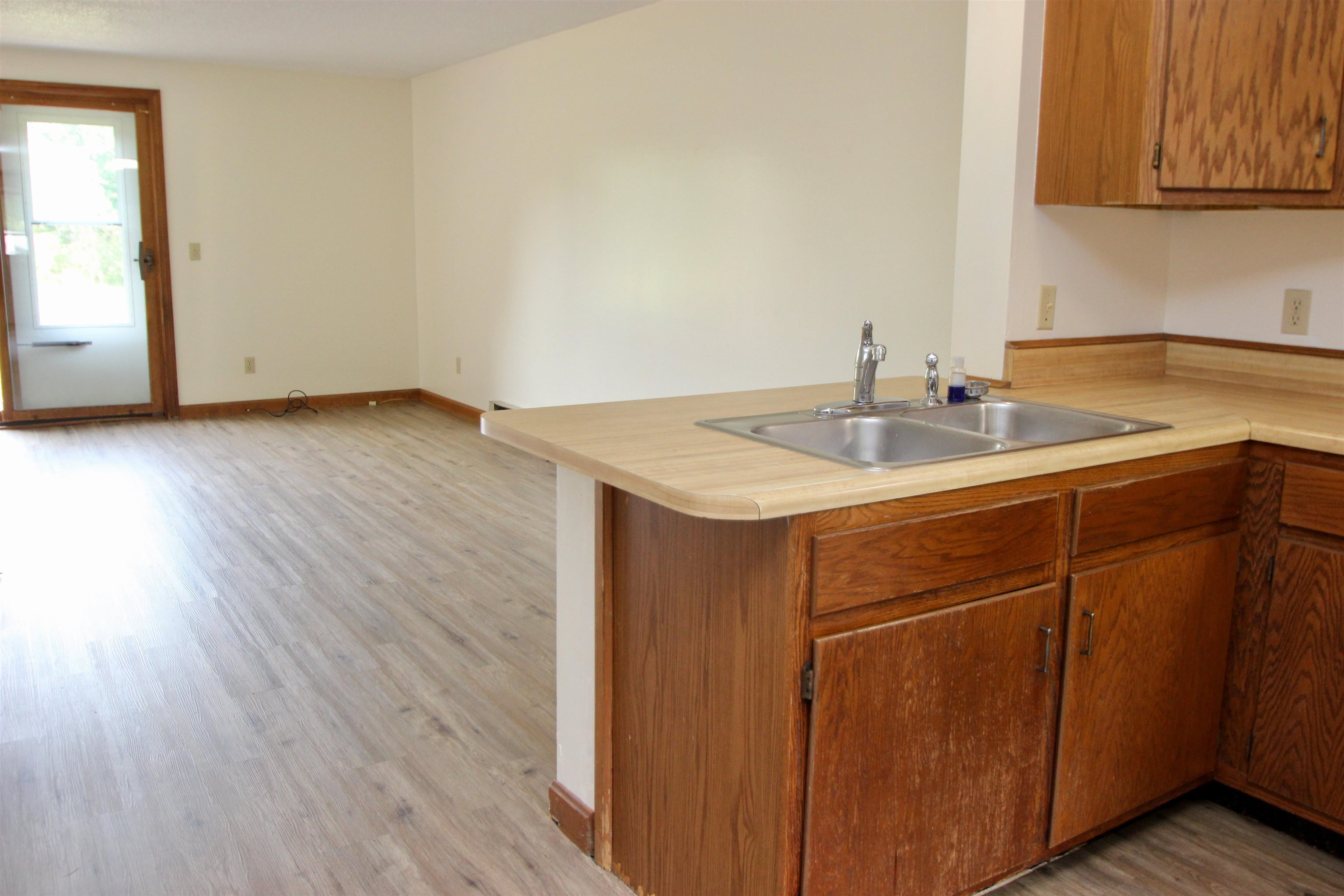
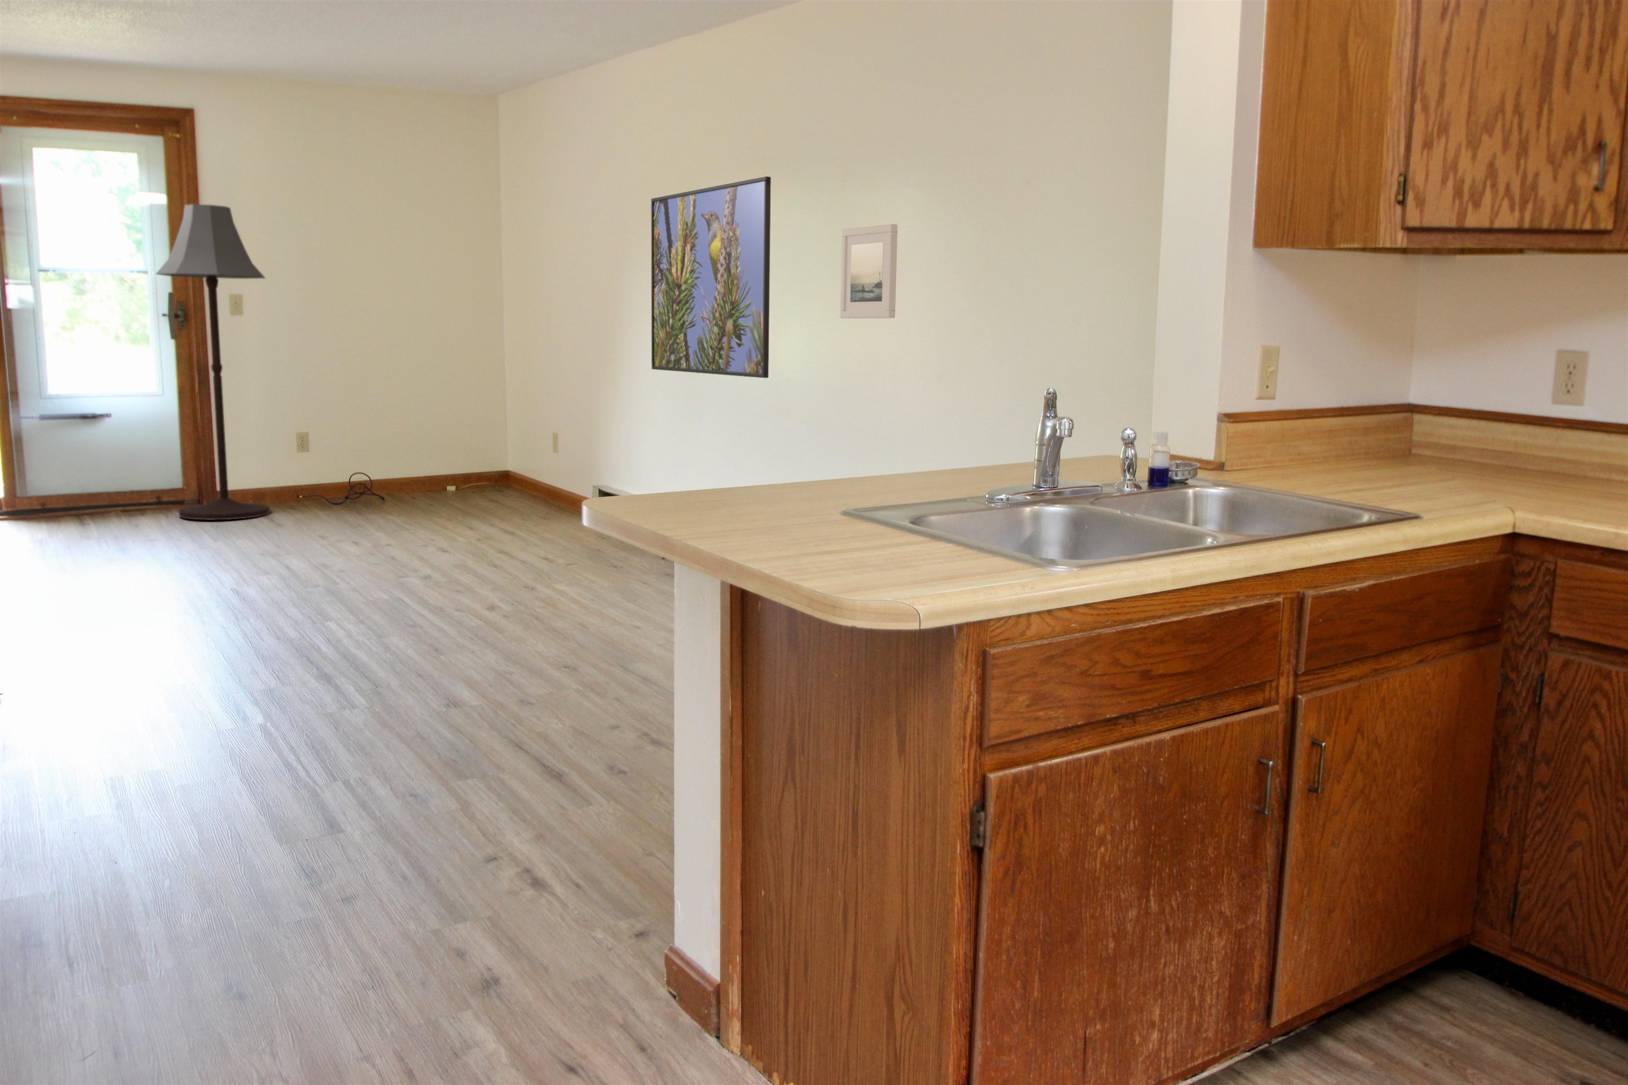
+ floor lamp [155,203,270,521]
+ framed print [650,176,772,378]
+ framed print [839,224,898,318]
